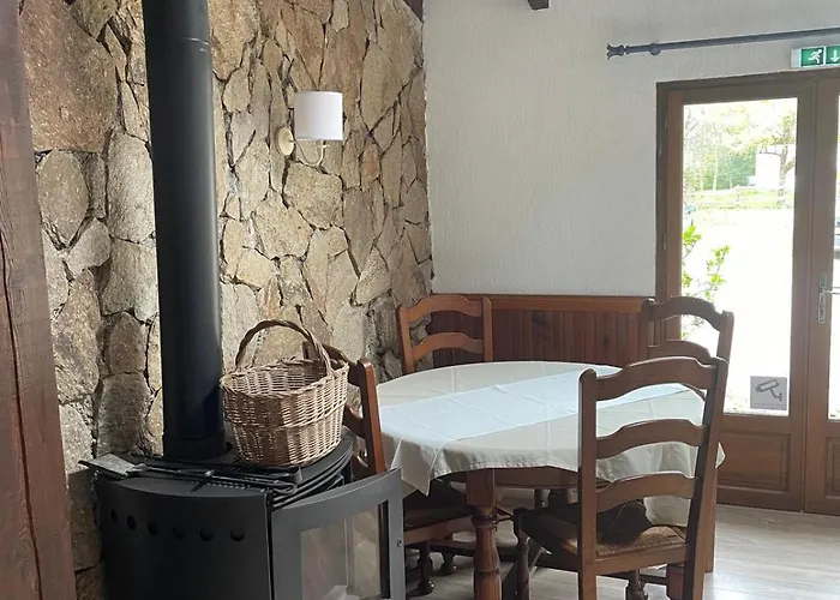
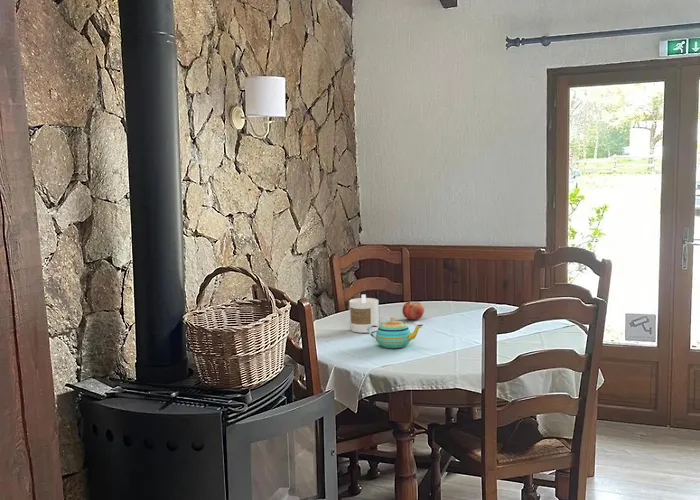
+ teapot [367,317,423,349]
+ candle [348,294,379,334]
+ fruit [401,301,425,321]
